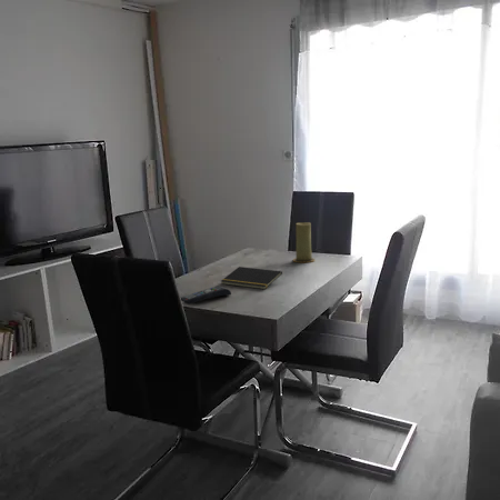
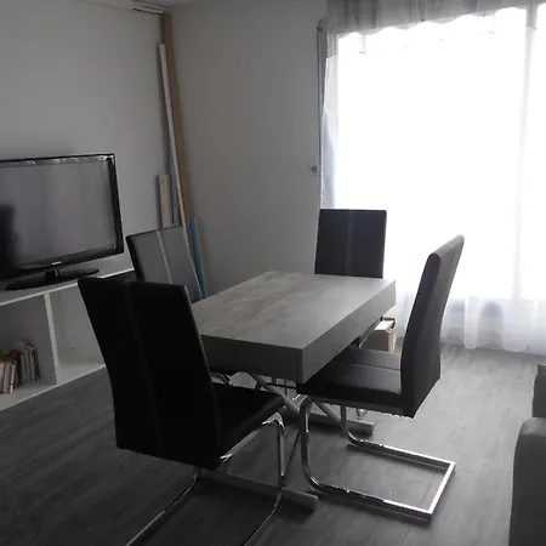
- remote control [180,286,232,306]
- notepad [220,266,283,290]
- candle [292,221,316,263]
